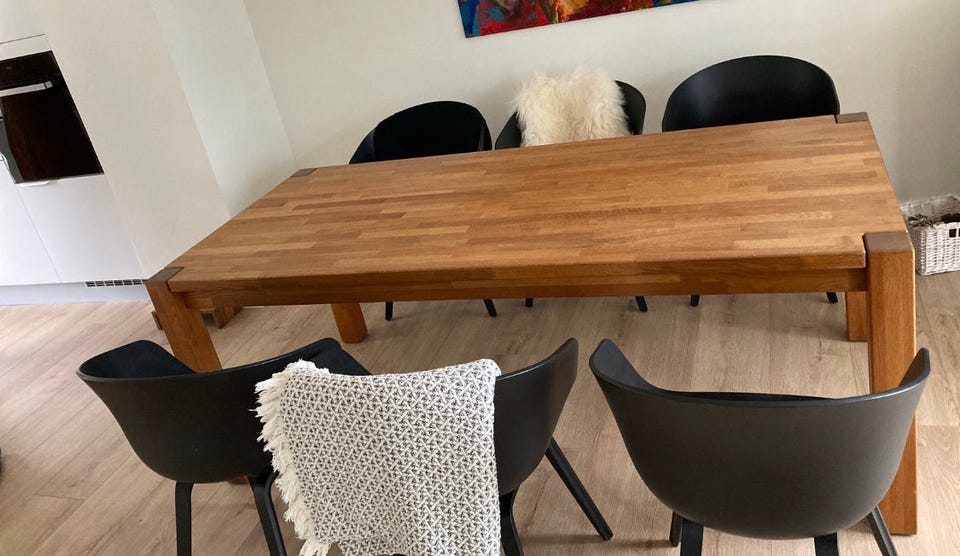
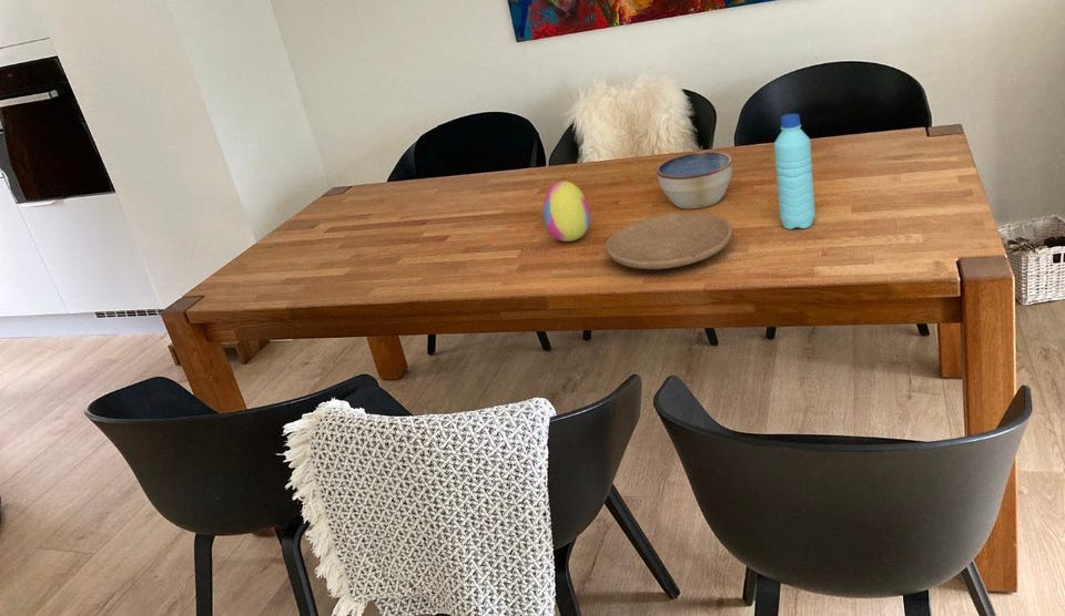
+ water bottle [773,113,816,230]
+ decorative egg [542,179,591,243]
+ plate [605,212,733,270]
+ bowl [655,151,733,209]
